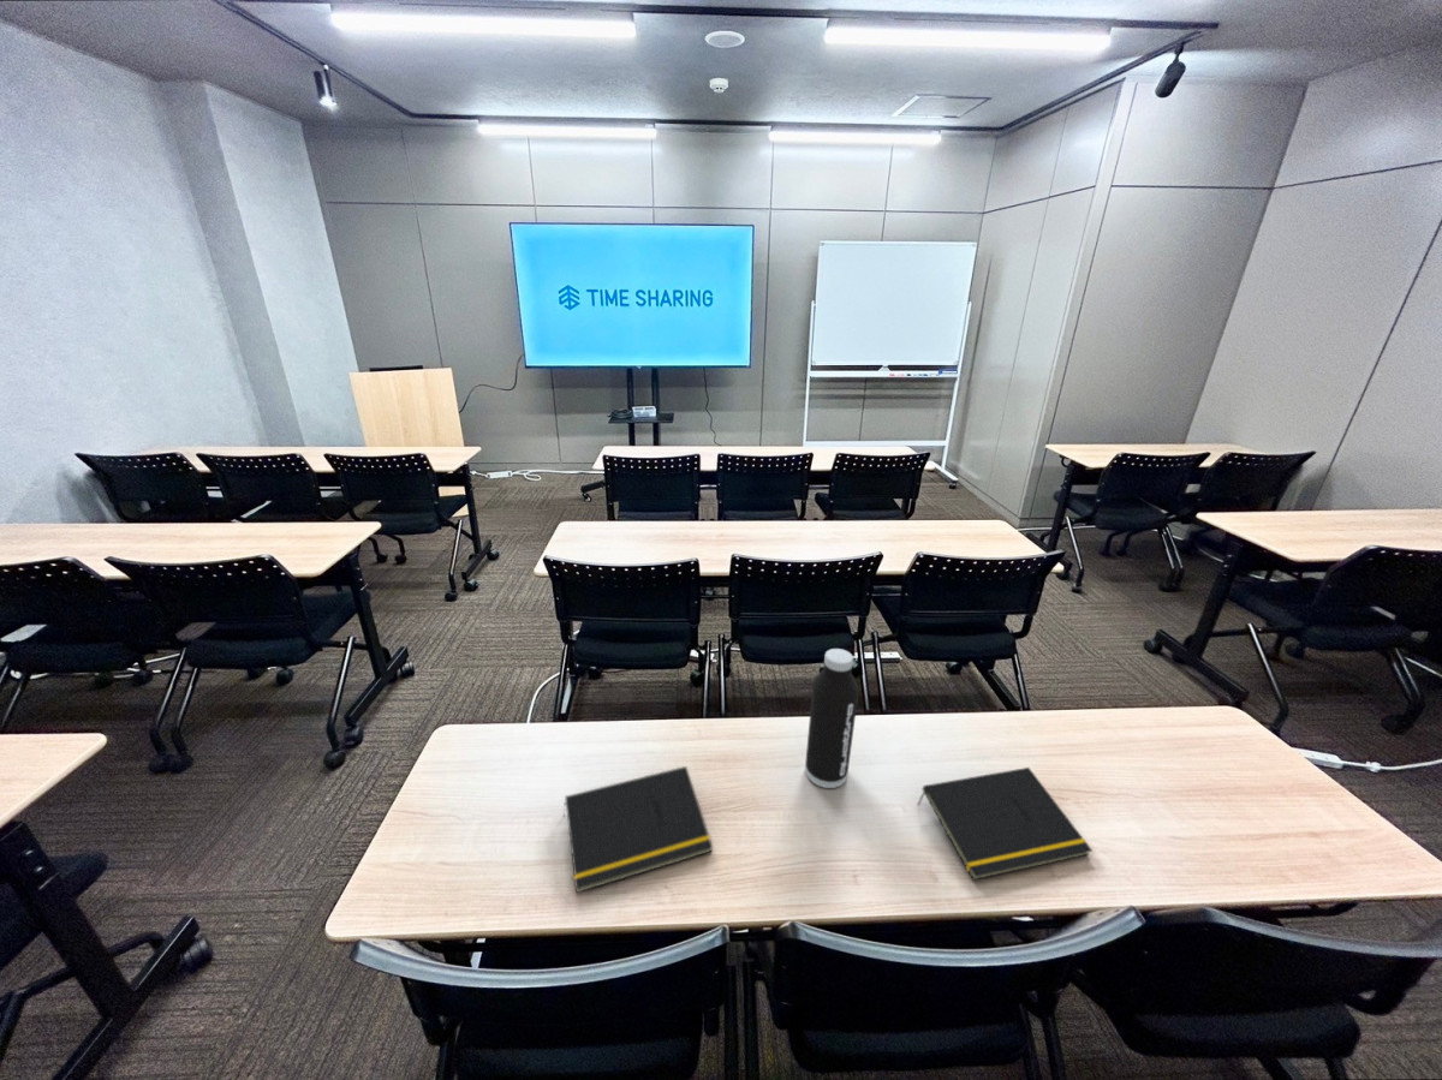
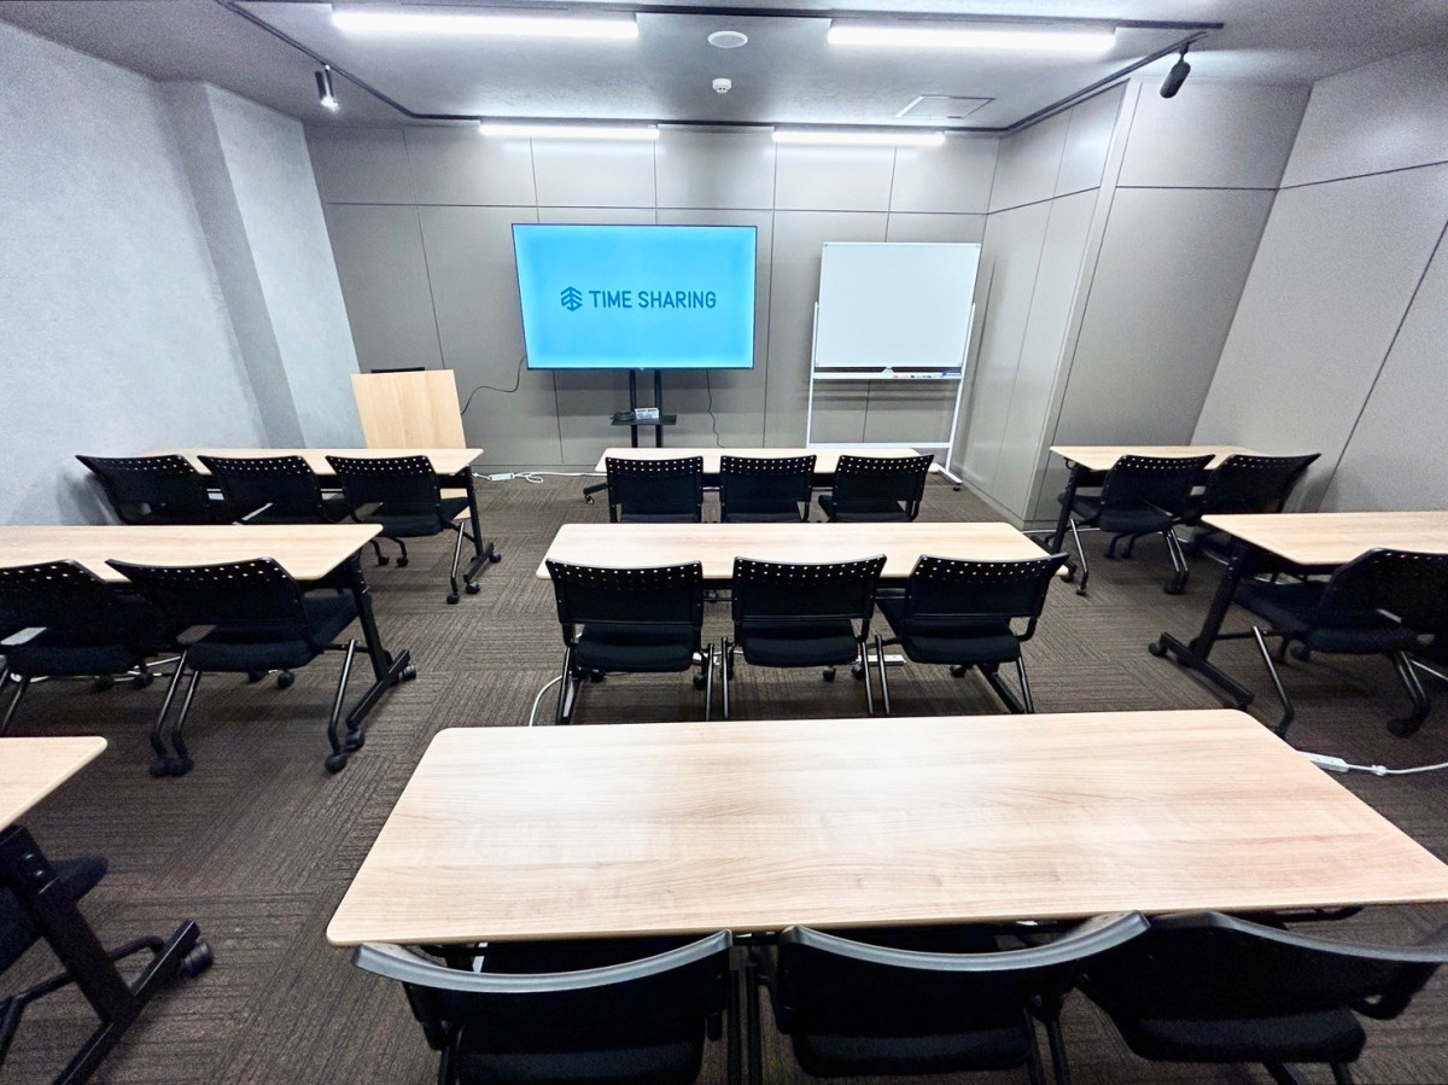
- water bottle [804,648,860,789]
- notepad [916,766,1094,882]
- notepad [562,765,714,894]
